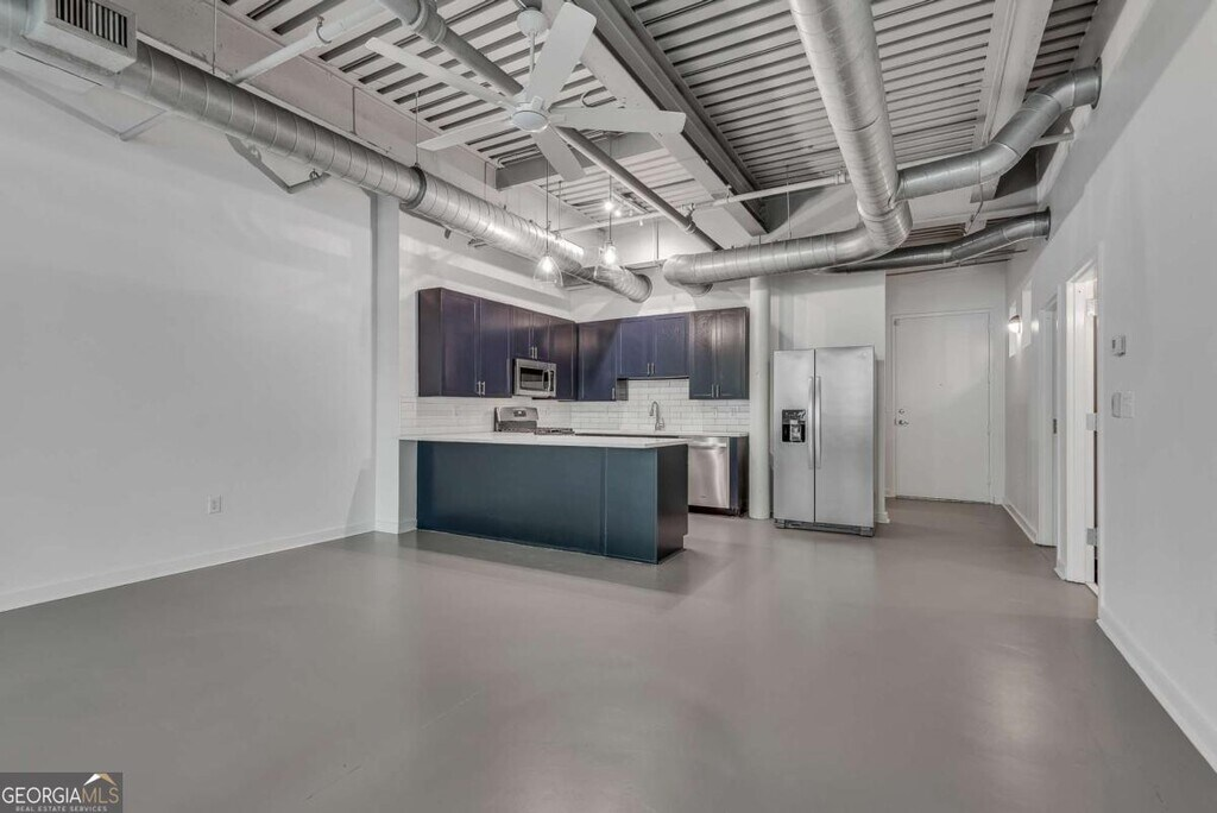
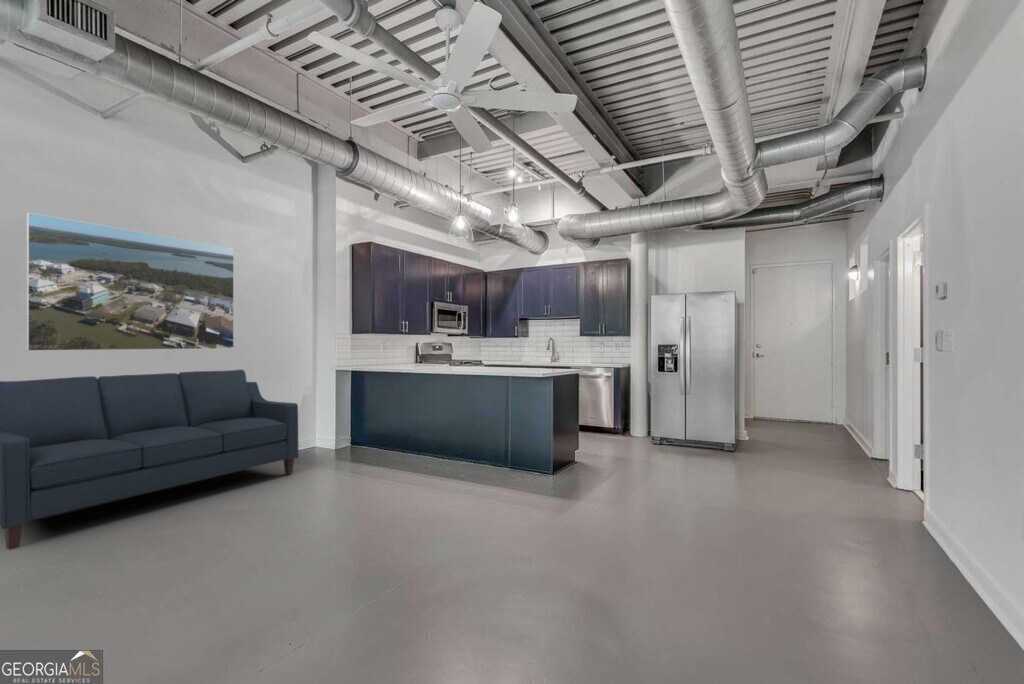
+ sofa [0,369,300,551]
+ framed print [25,211,235,352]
